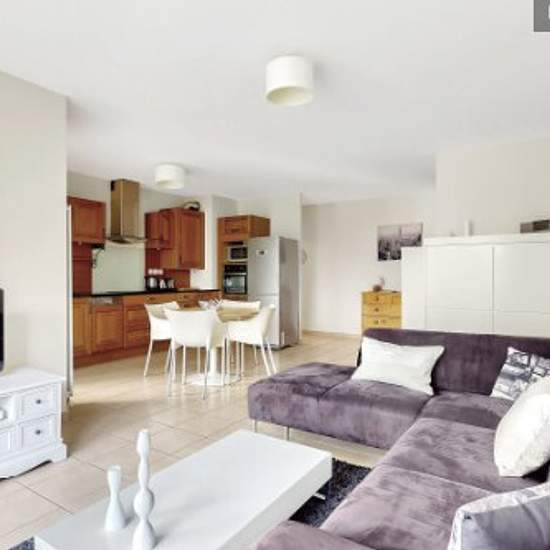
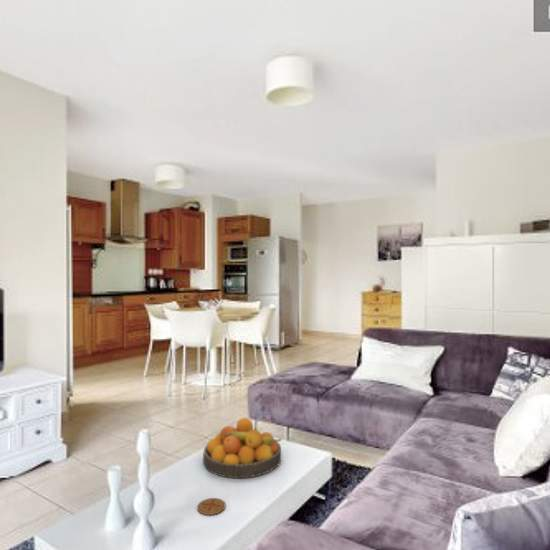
+ fruit bowl [202,417,282,479]
+ coaster [196,497,226,516]
